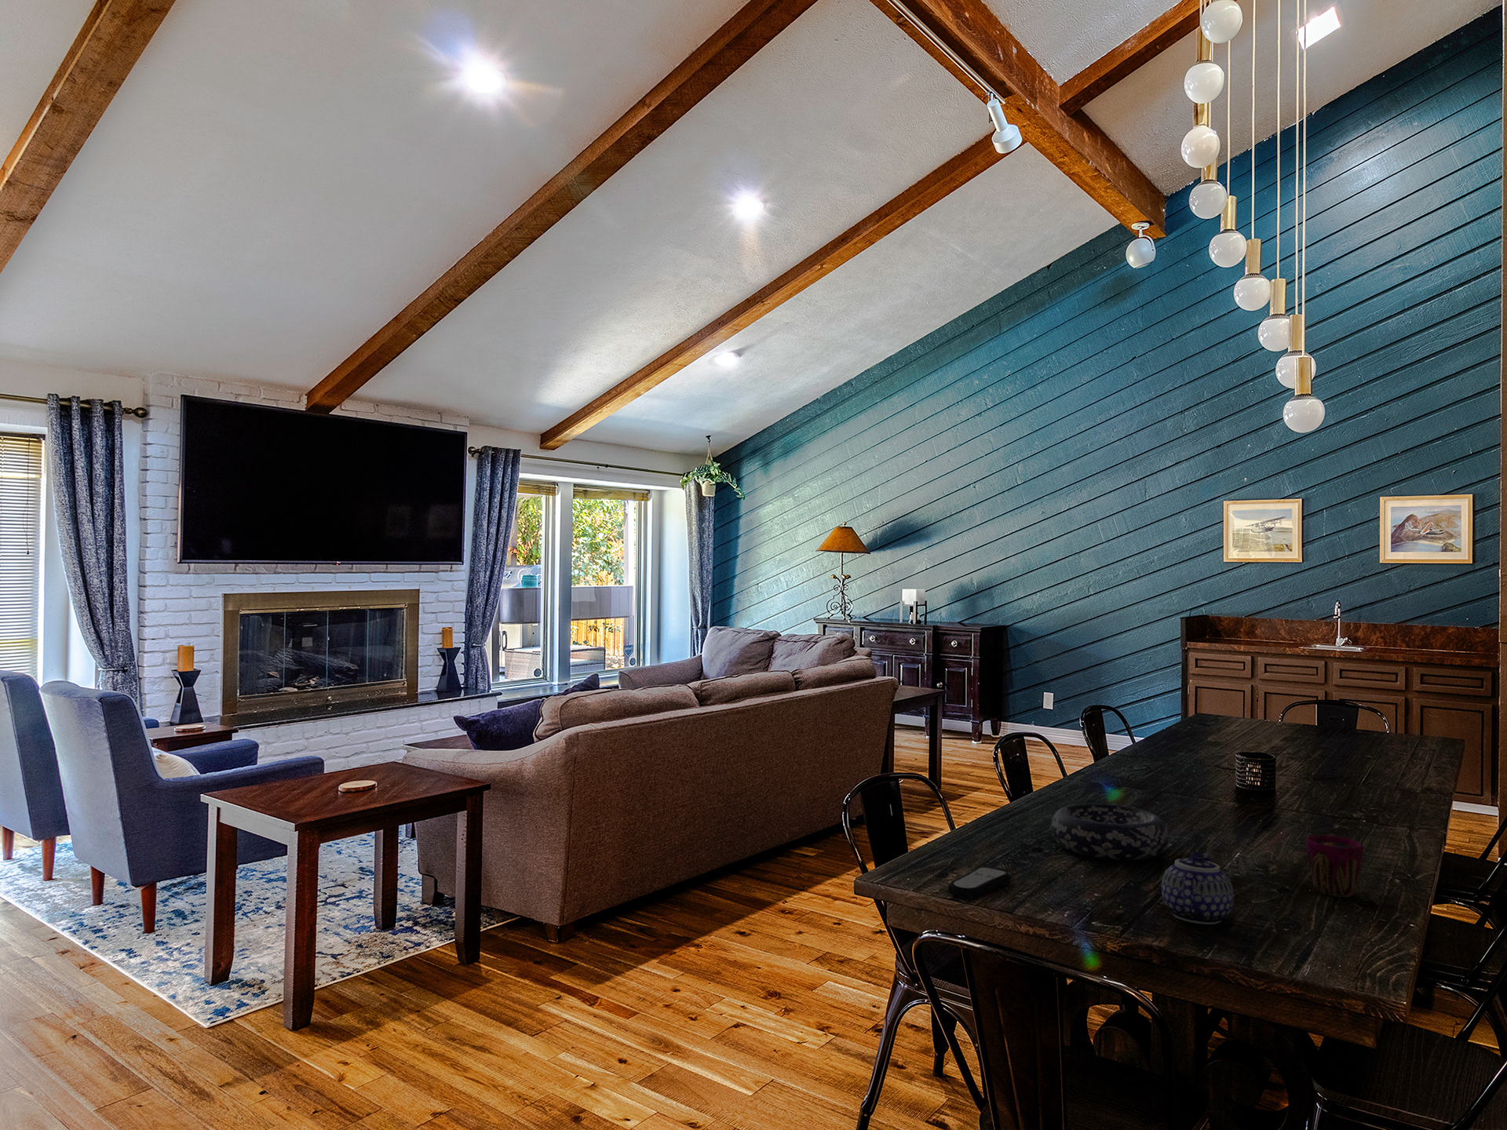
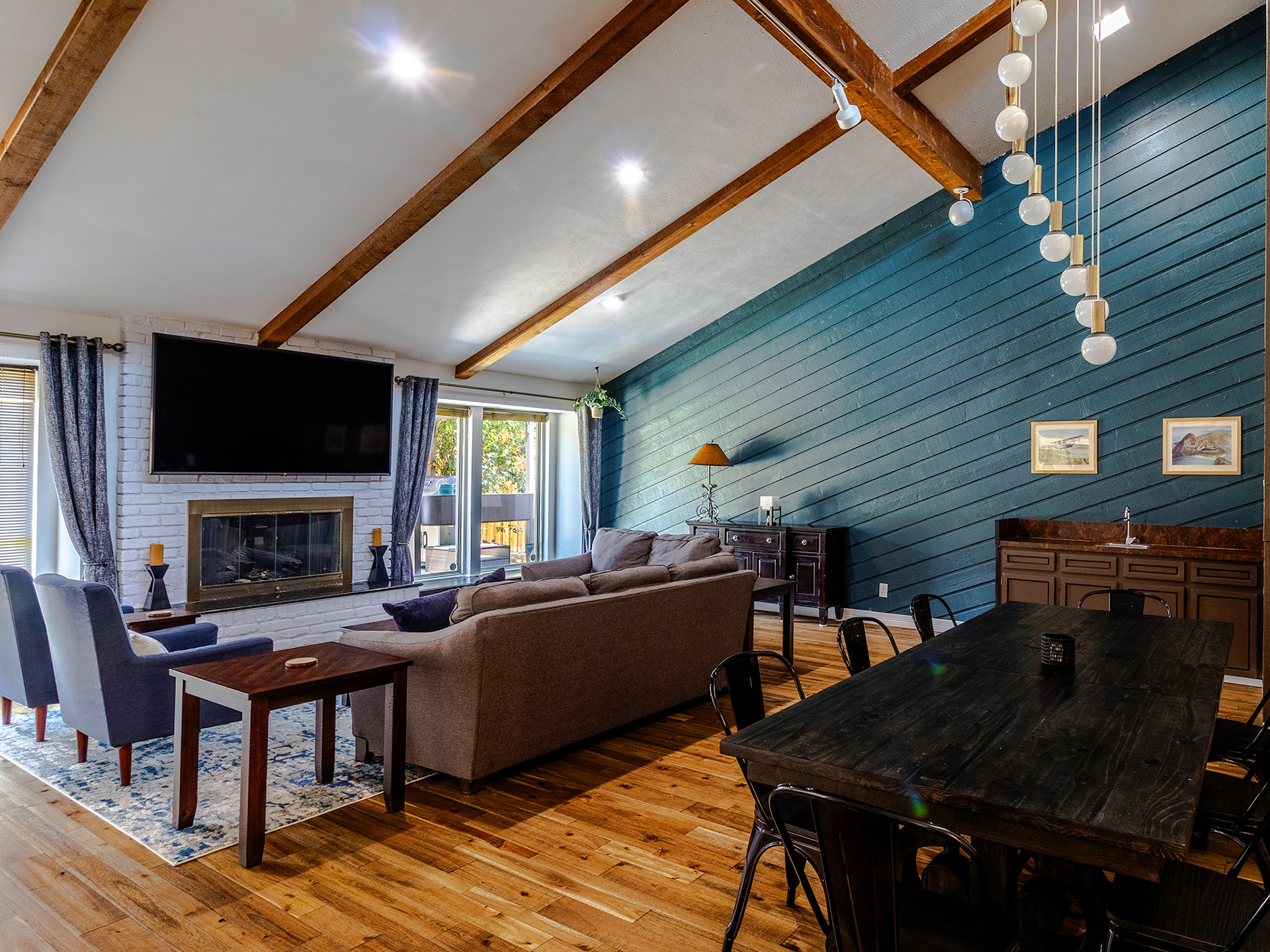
- teapot [1161,851,1234,925]
- cup [1304,834,1365,897]
- decorative bowl [1050,802,1170,861]
- remote control [947,866,1012,900]
